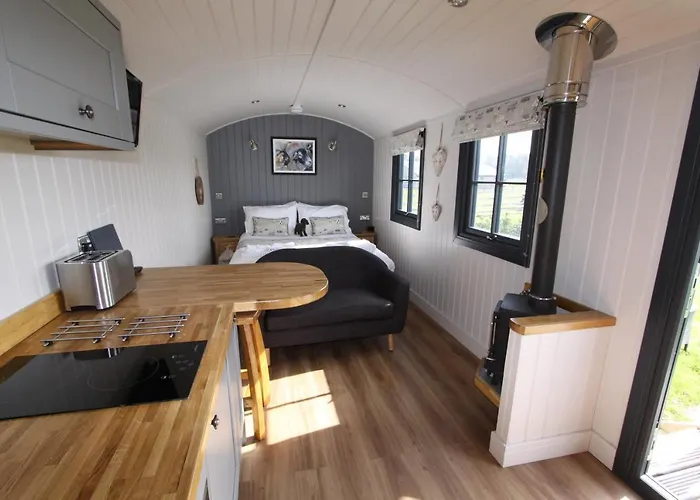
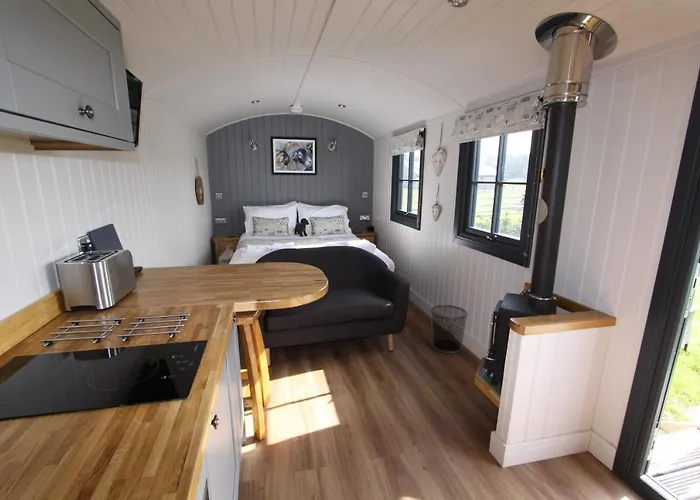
+ waste bin [429,304,469,354]
